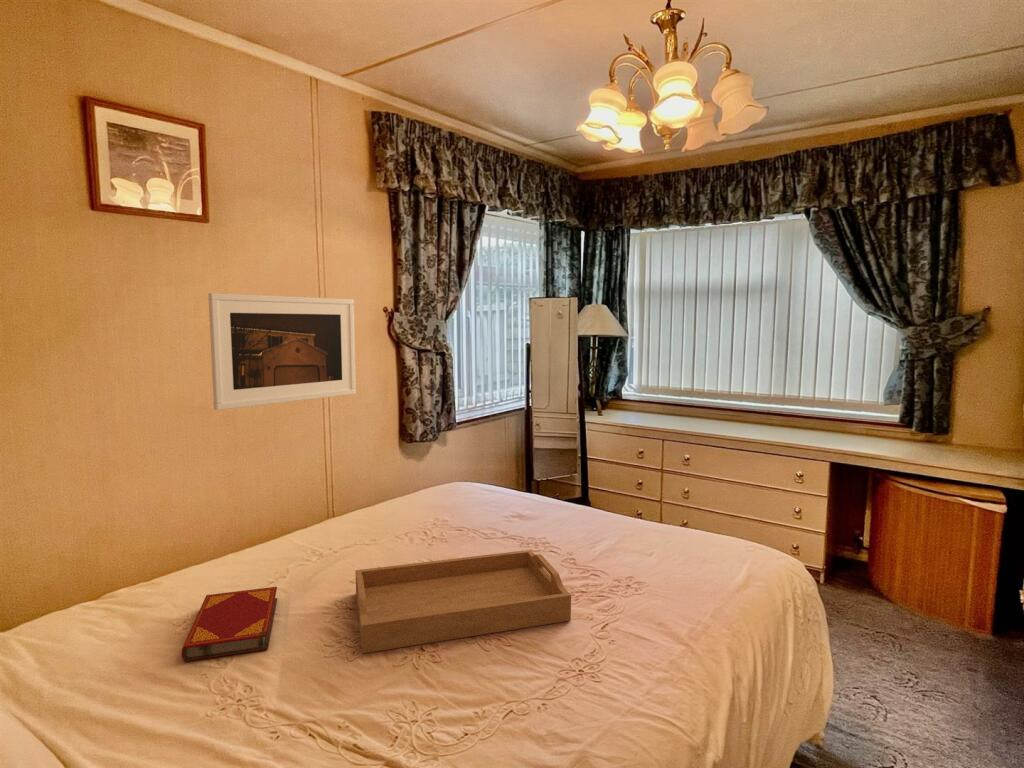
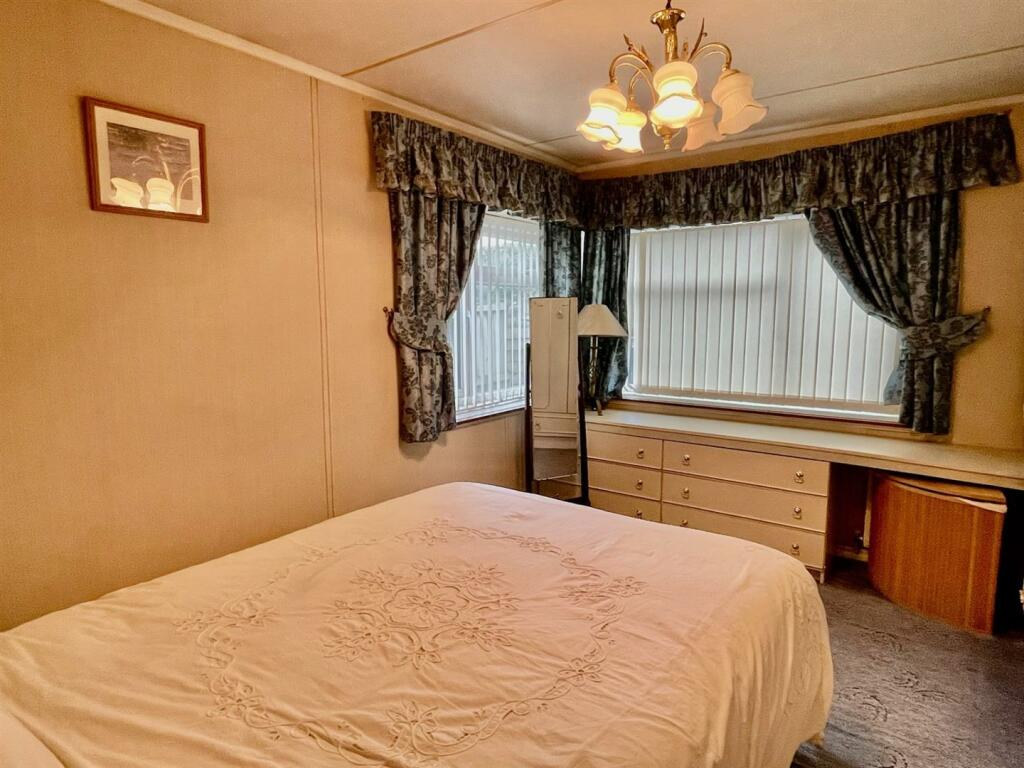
- serving tray [355,549,572,654]
- hardback book [181,586,278,663]
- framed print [207,292,357,411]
